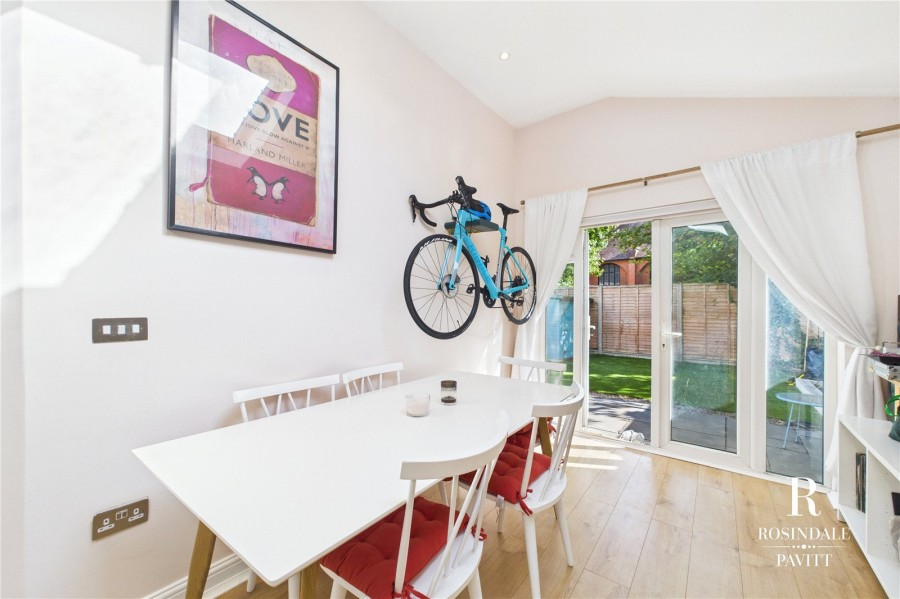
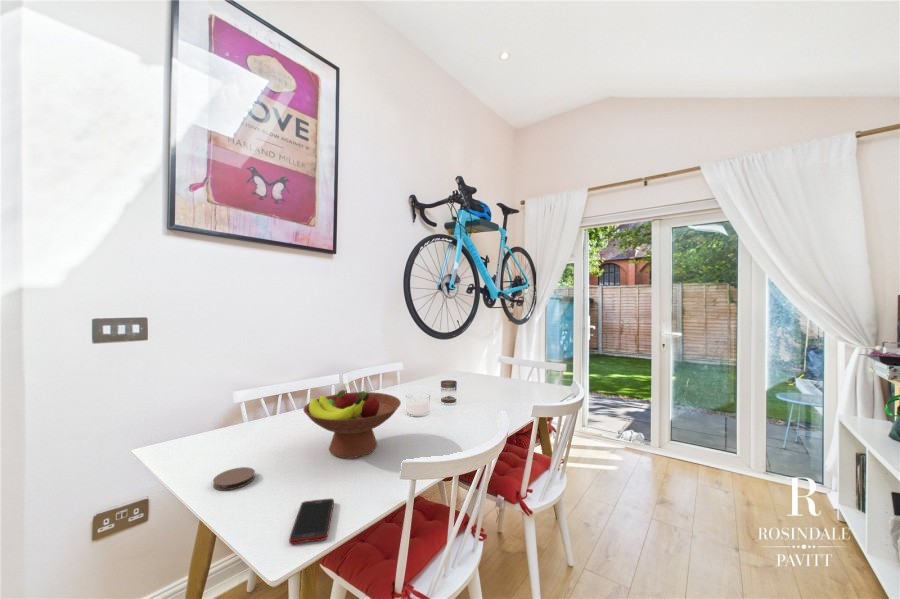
+ fruit bowl [302,389,402,459]
+ coaster [212,466,256,491]
+ cell phone [288,498,335,545]
